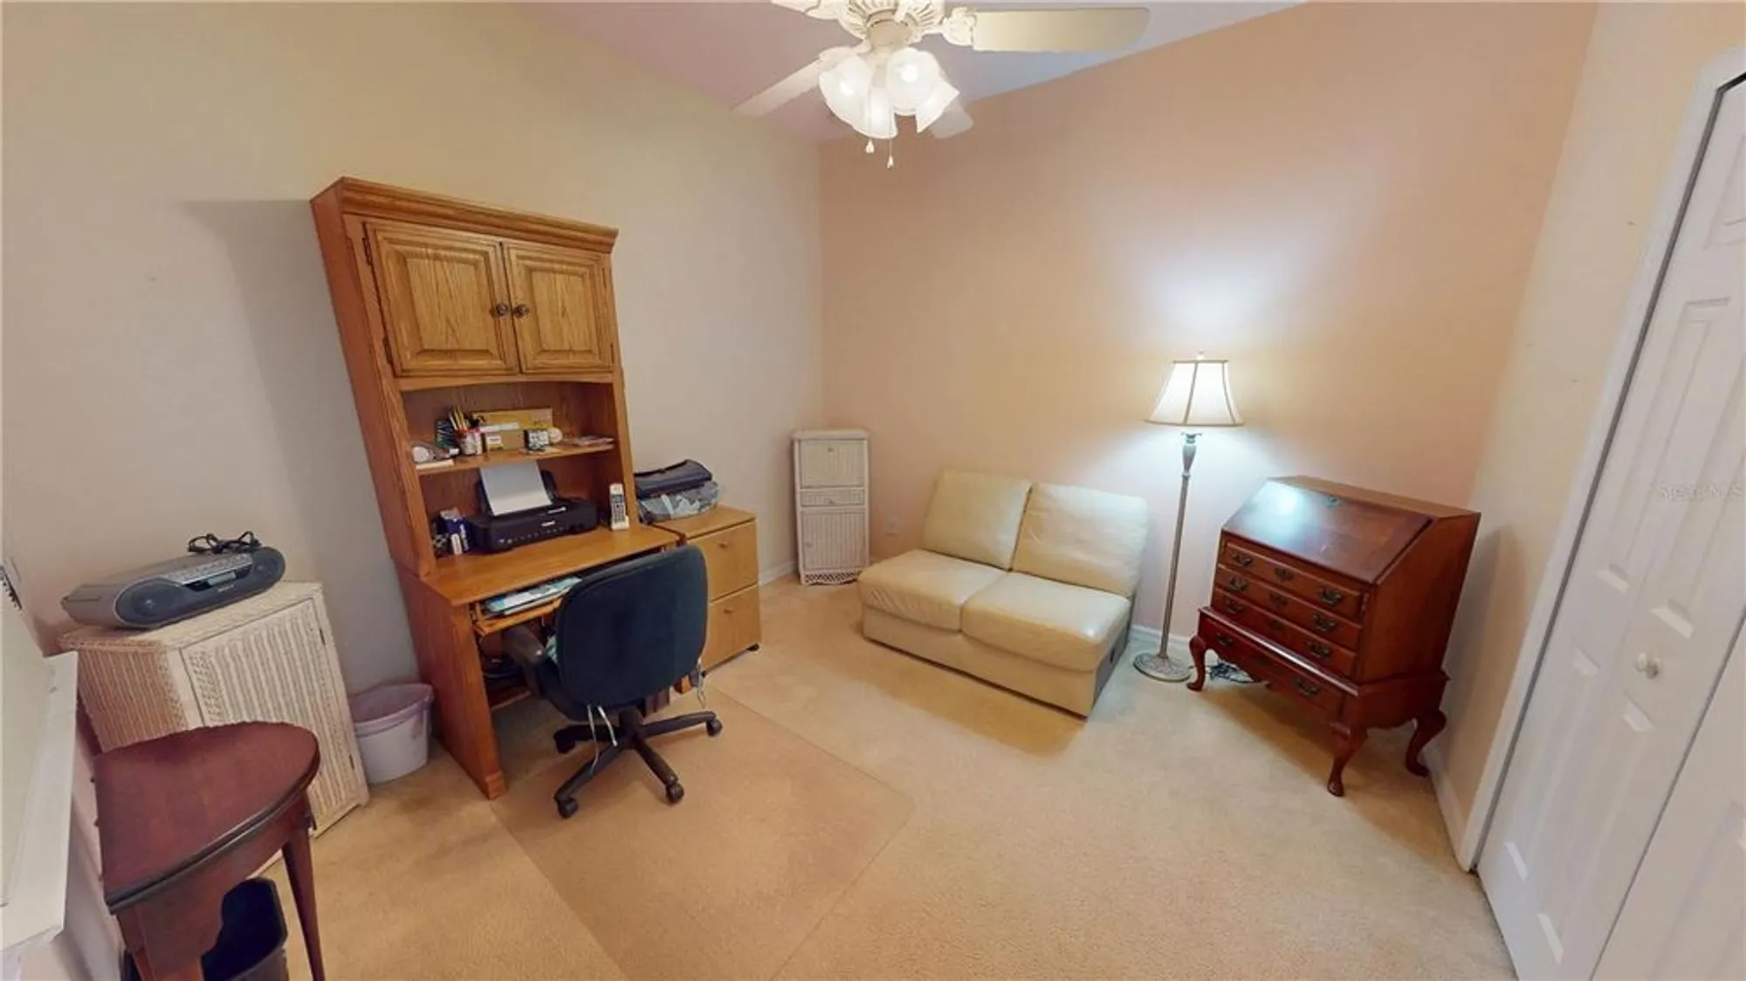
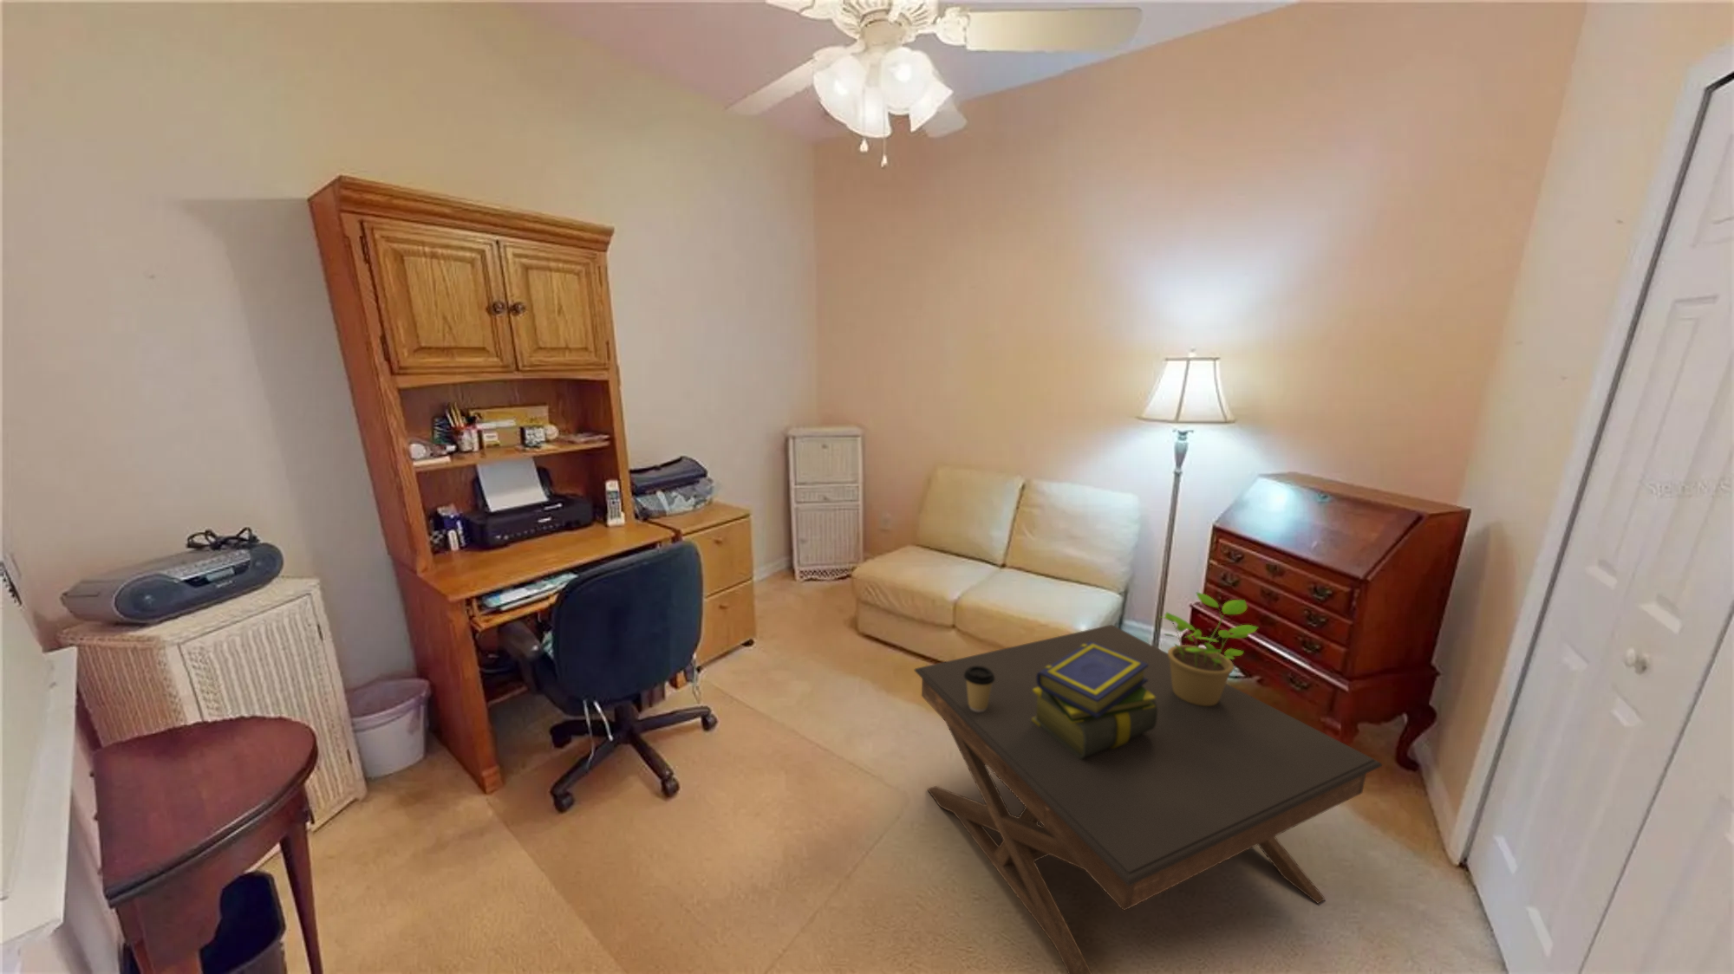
+ coffee cup [965,667,994,711]
+ coffee table [913,624,1383,974]
+ potted plant [1159,592,1260,706]
+ stack of books [1031,642,1158,760]
